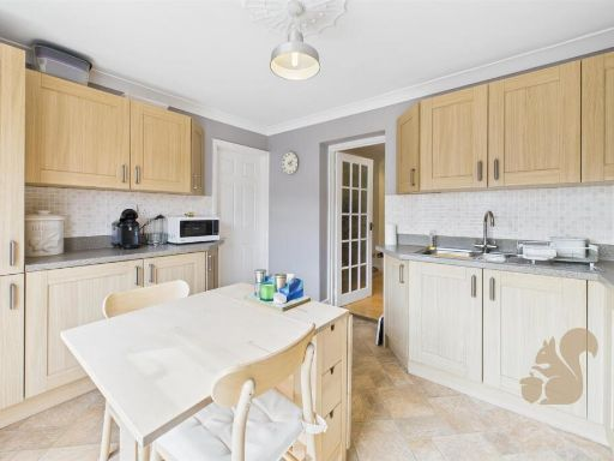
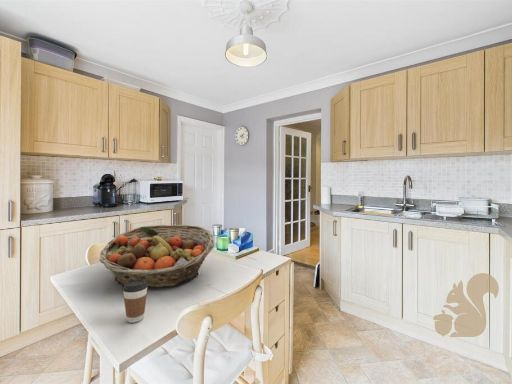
+ coffee cup [122,280,148,324]
+ fruit basket [99,224,215,288]
